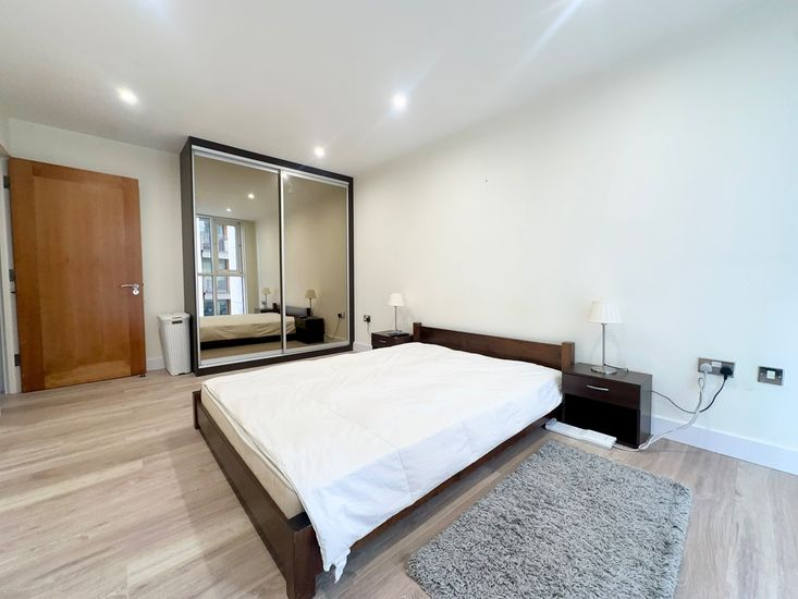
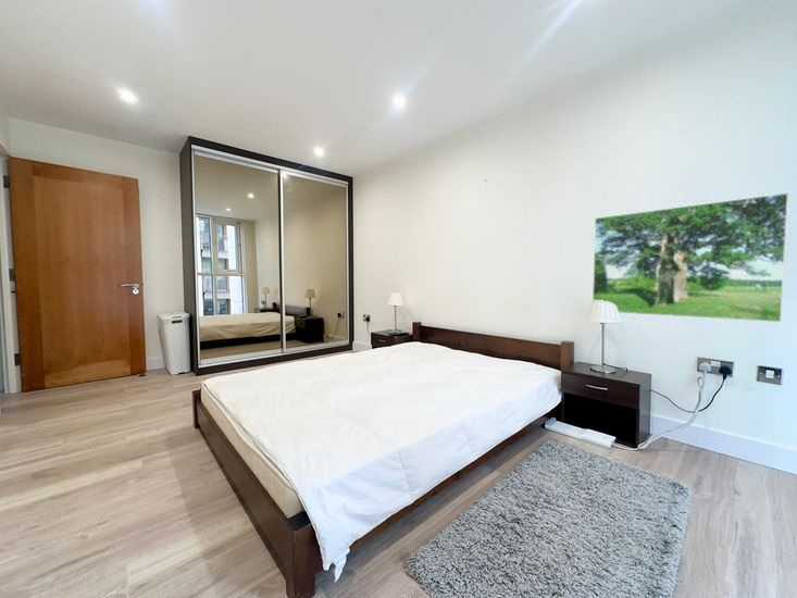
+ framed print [591,191,789,323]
